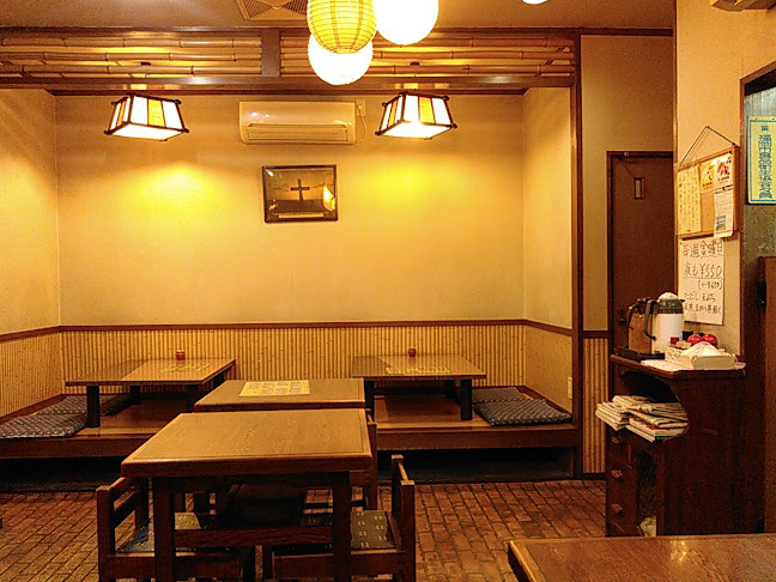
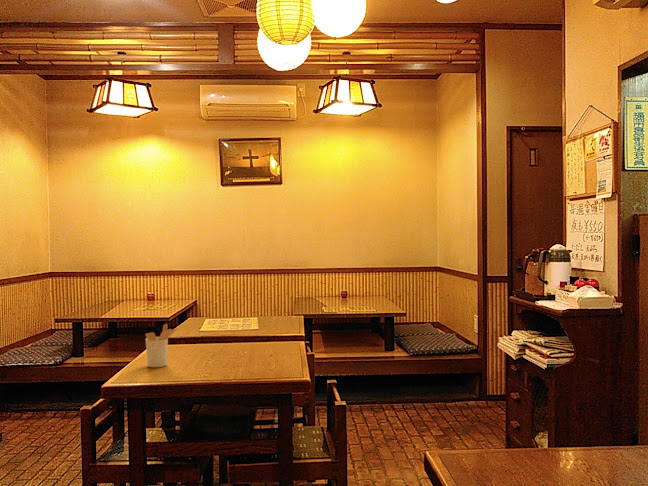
+ utensil holder [144,323,178,368]
